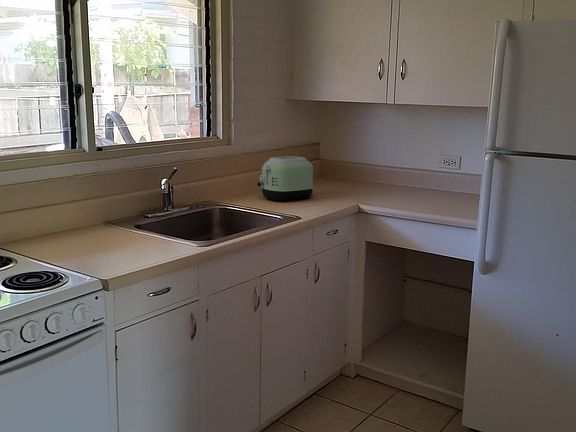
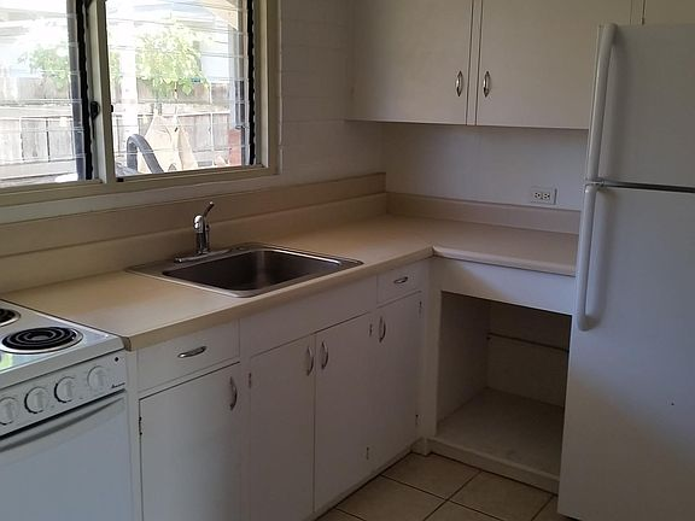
- toaster [257,155,315,202]
